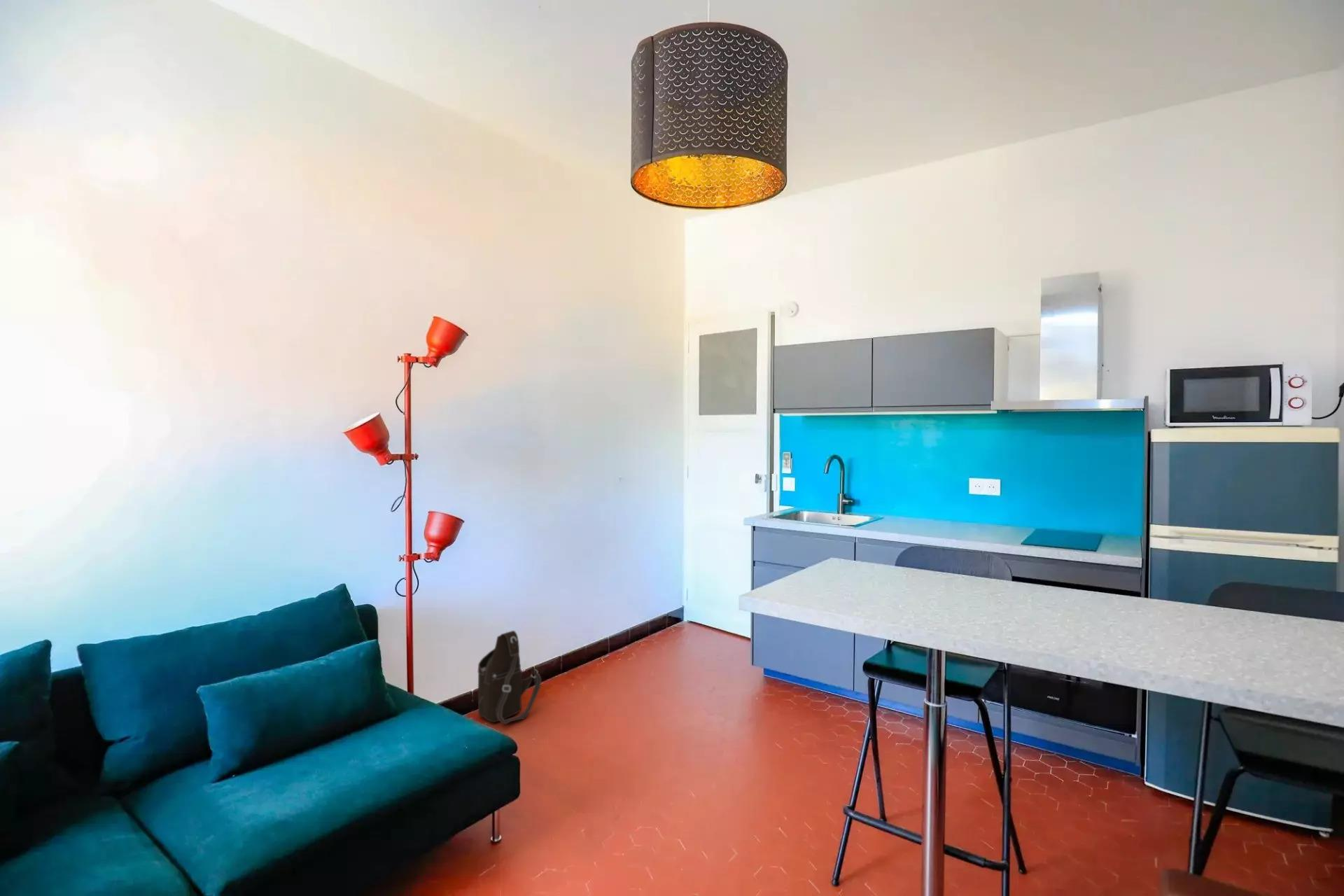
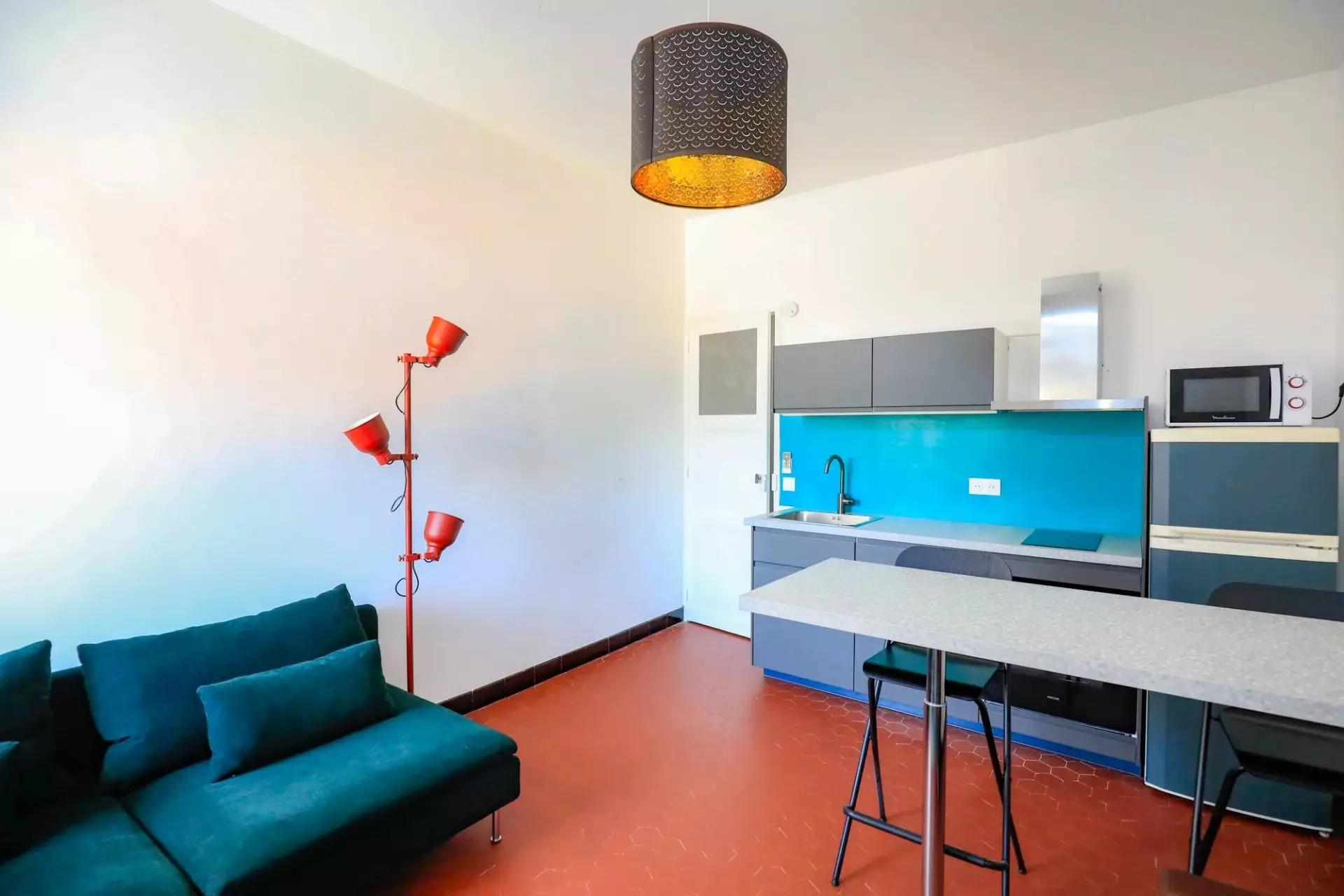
- shoulder bag [477,630,542,725]
